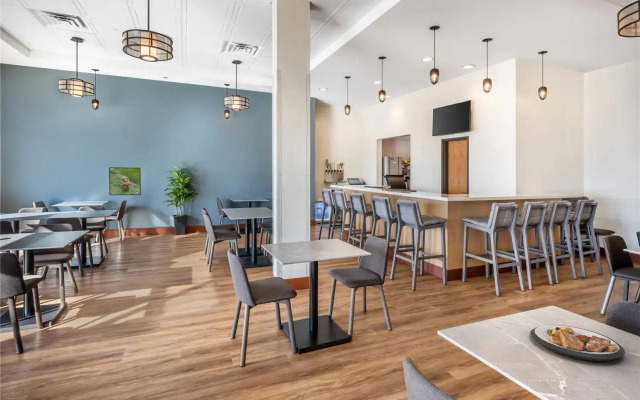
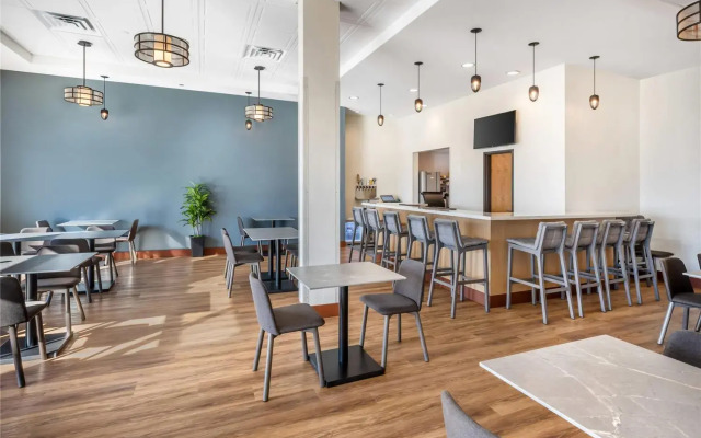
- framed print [108,166,142,196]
- plate [529,324,626,362]
